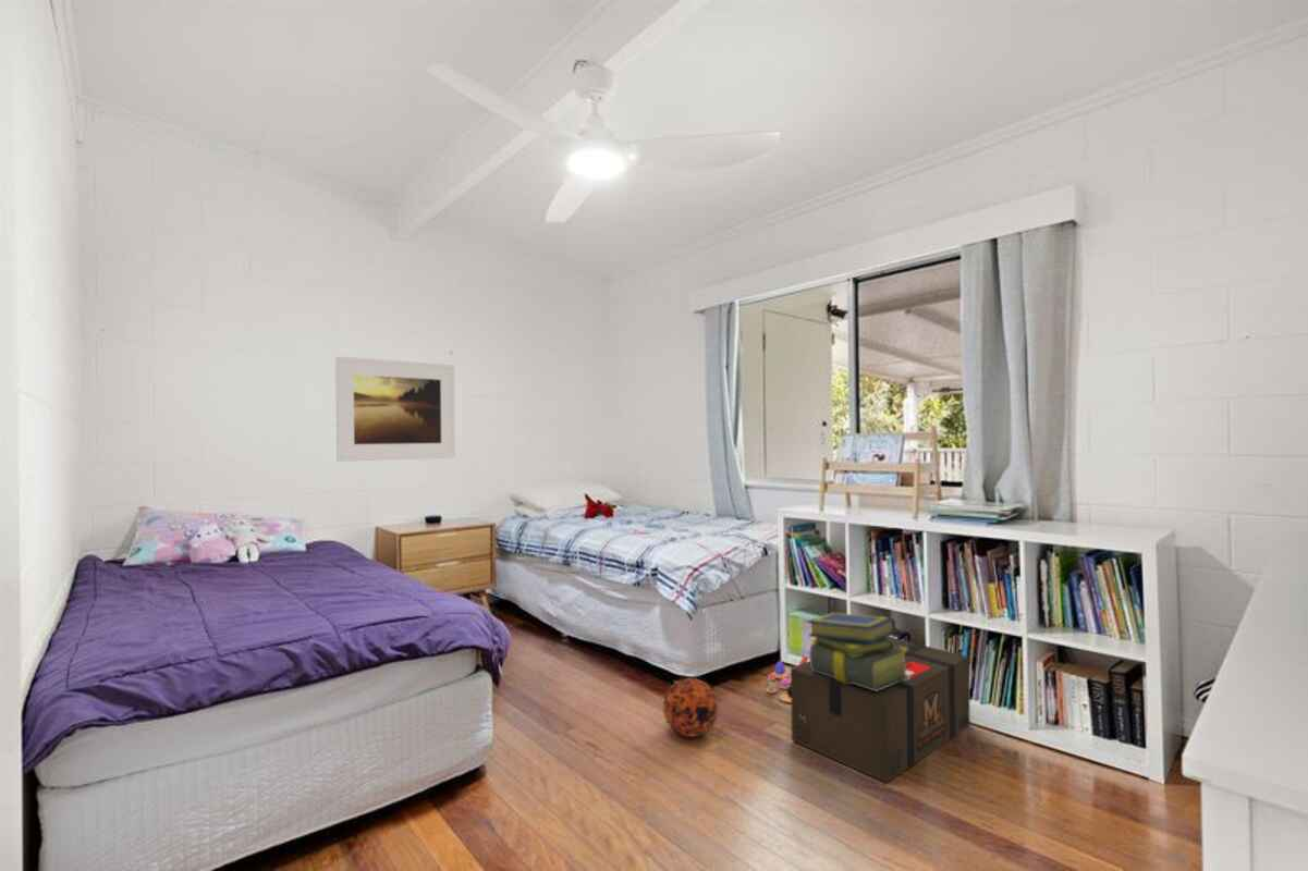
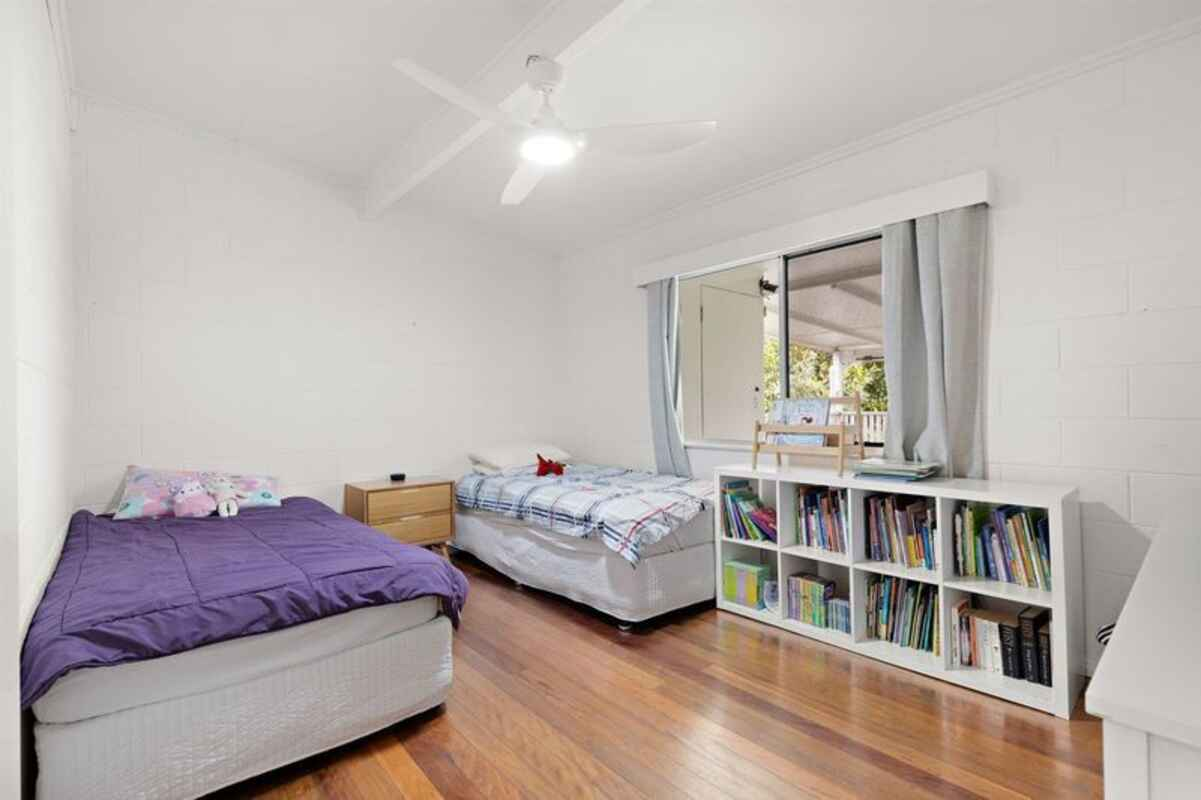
- stack of books [807,612,909,691]
- decorative ball [662,677,719,738]
- cardboard box [790,636,971,784]
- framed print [334,355,456,463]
- stacking toy [765,654,809,704]
